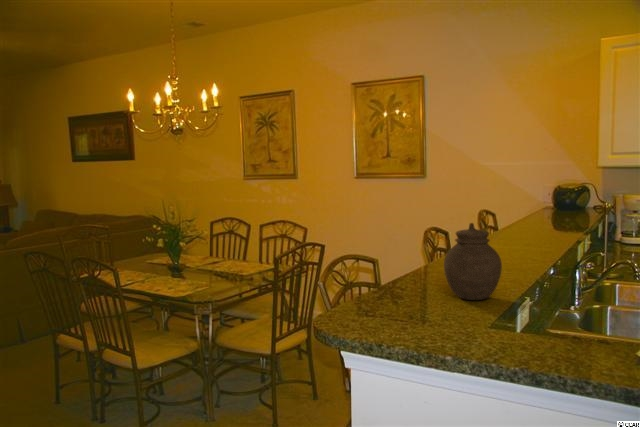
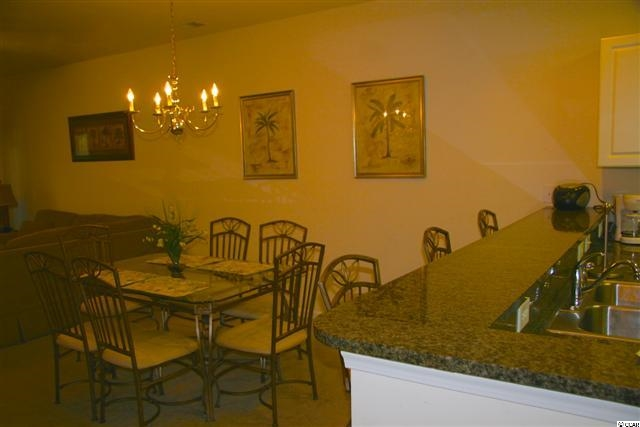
- jar [443,222,503,301]
